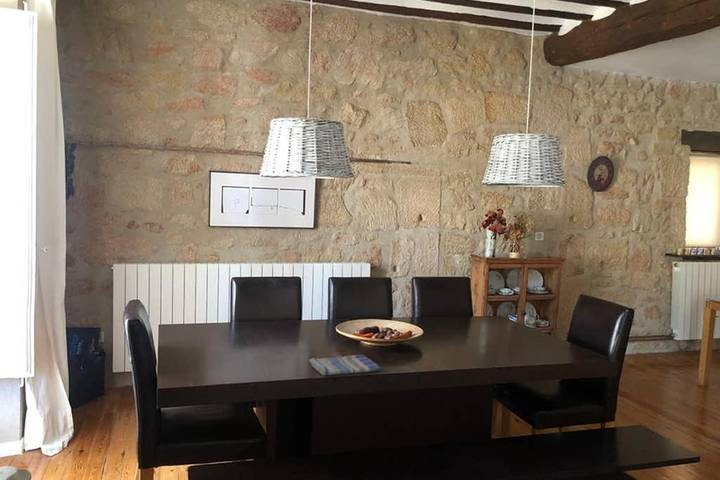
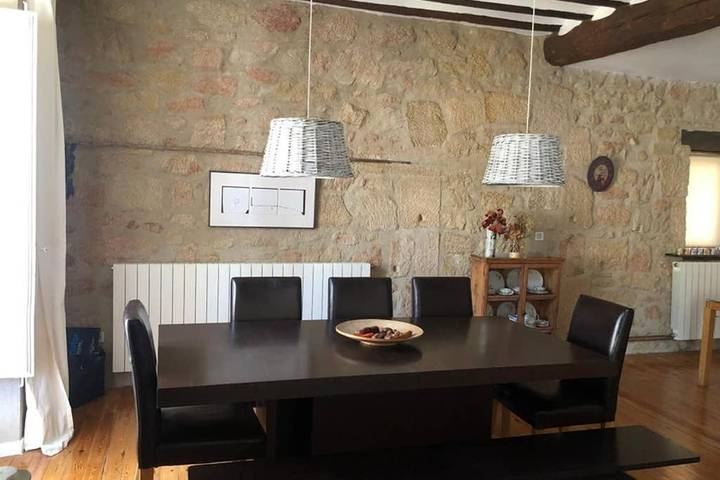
- dish towel [309,354,382,376]
